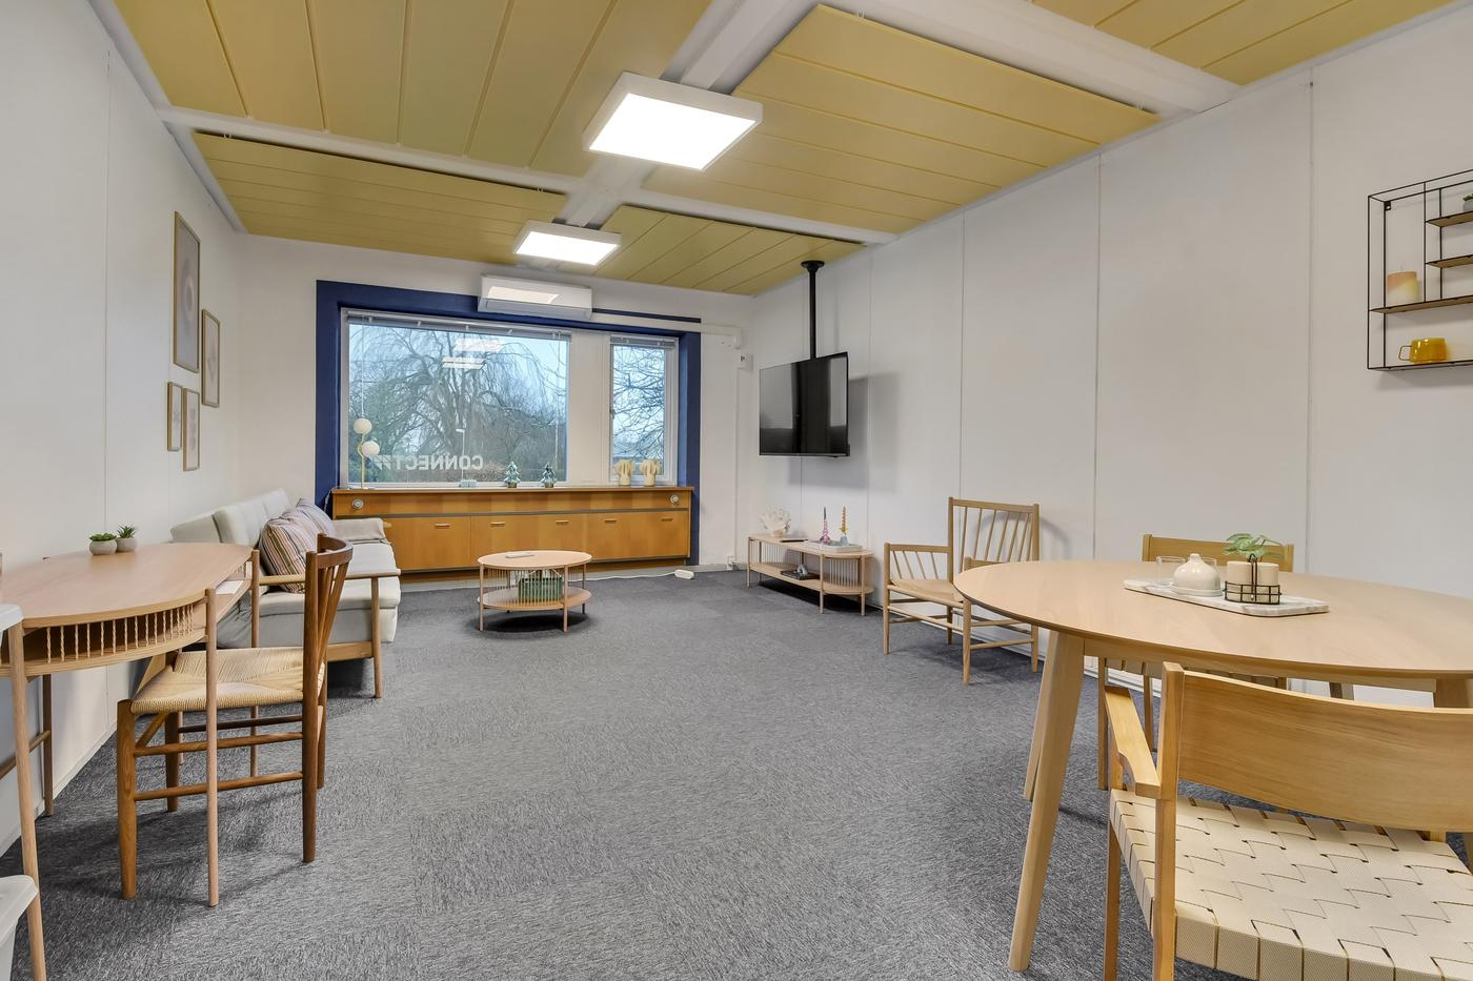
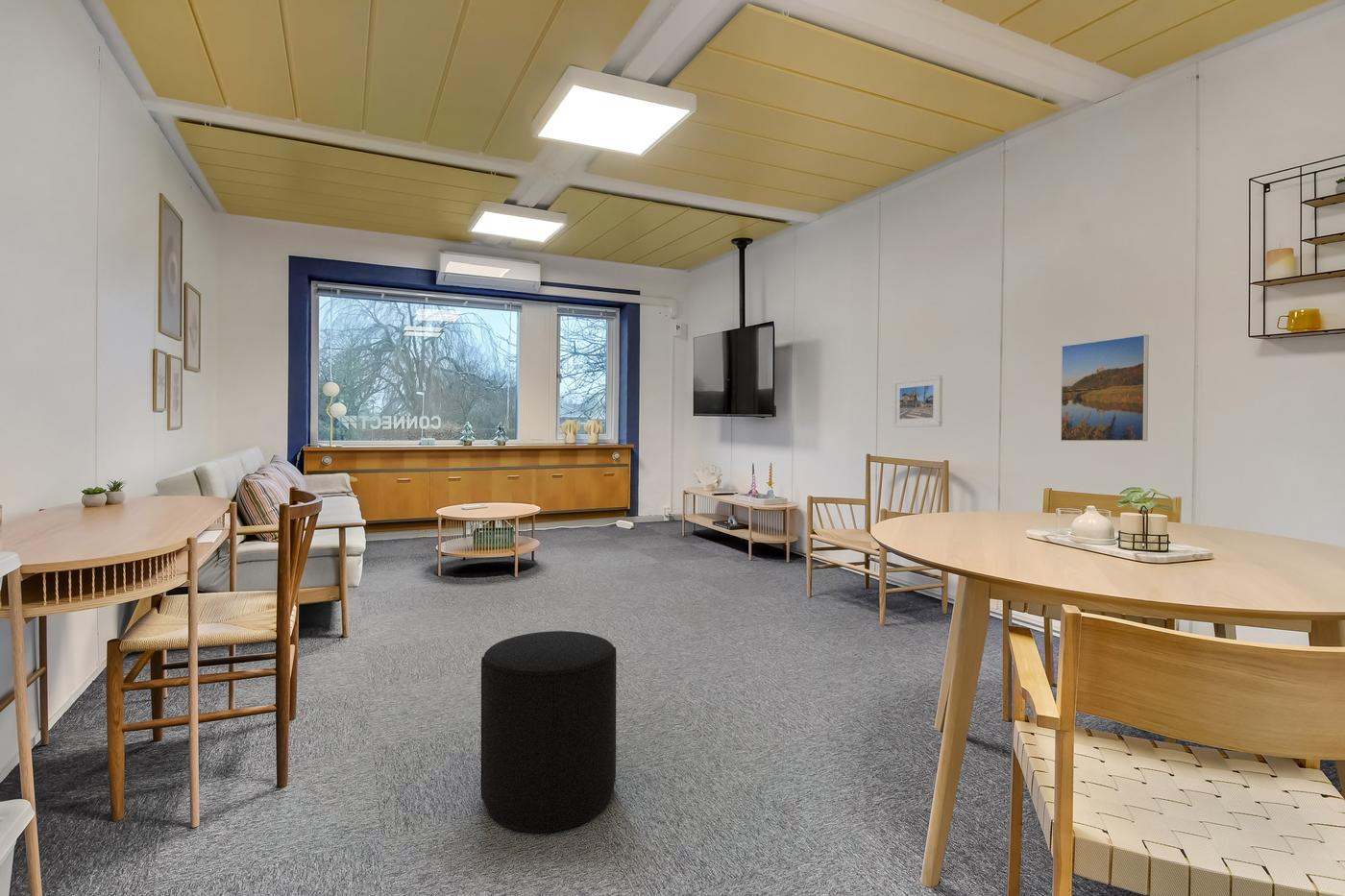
+ stool [480,630,617,834]
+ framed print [892,375,943,428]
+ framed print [1060,334,1150,442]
